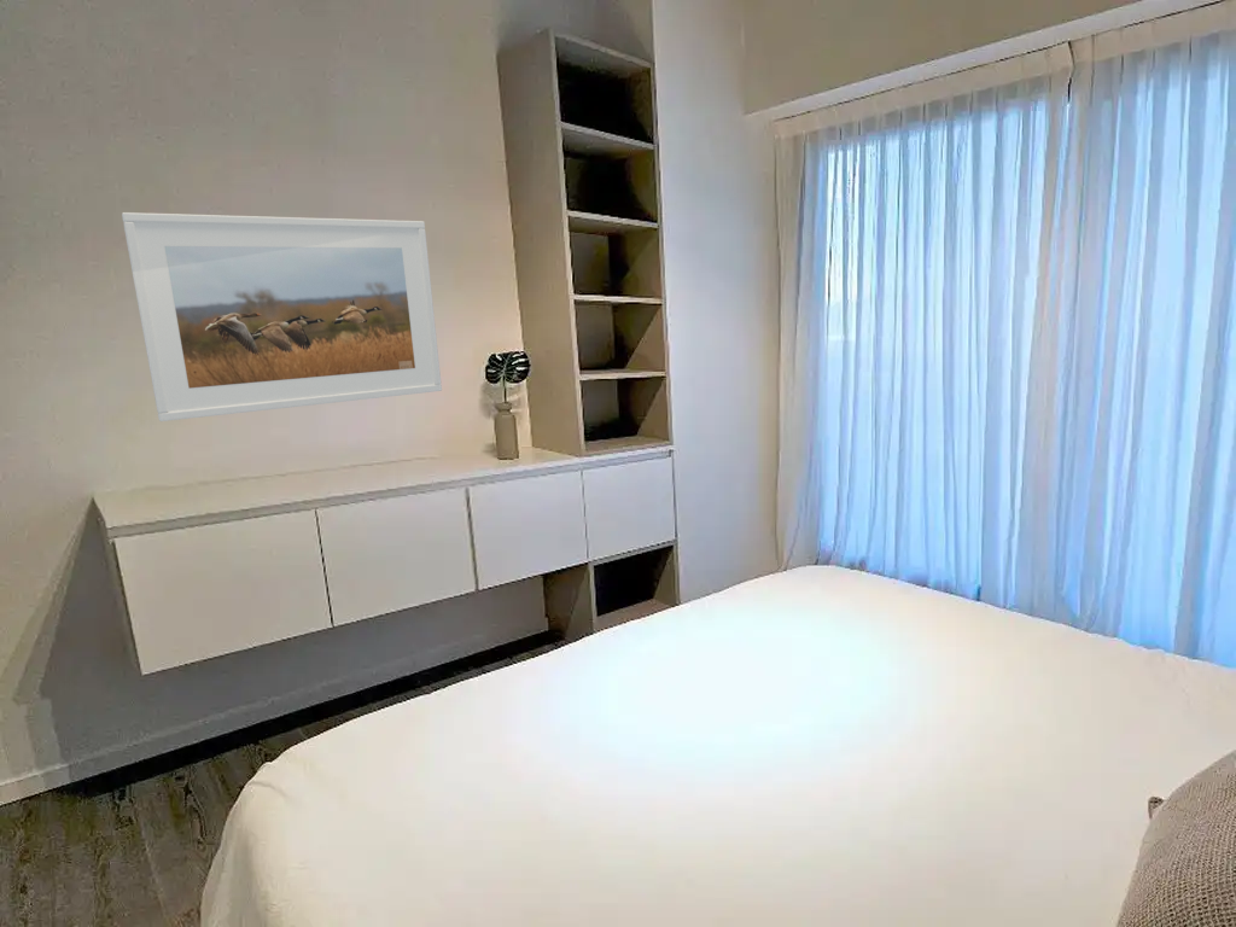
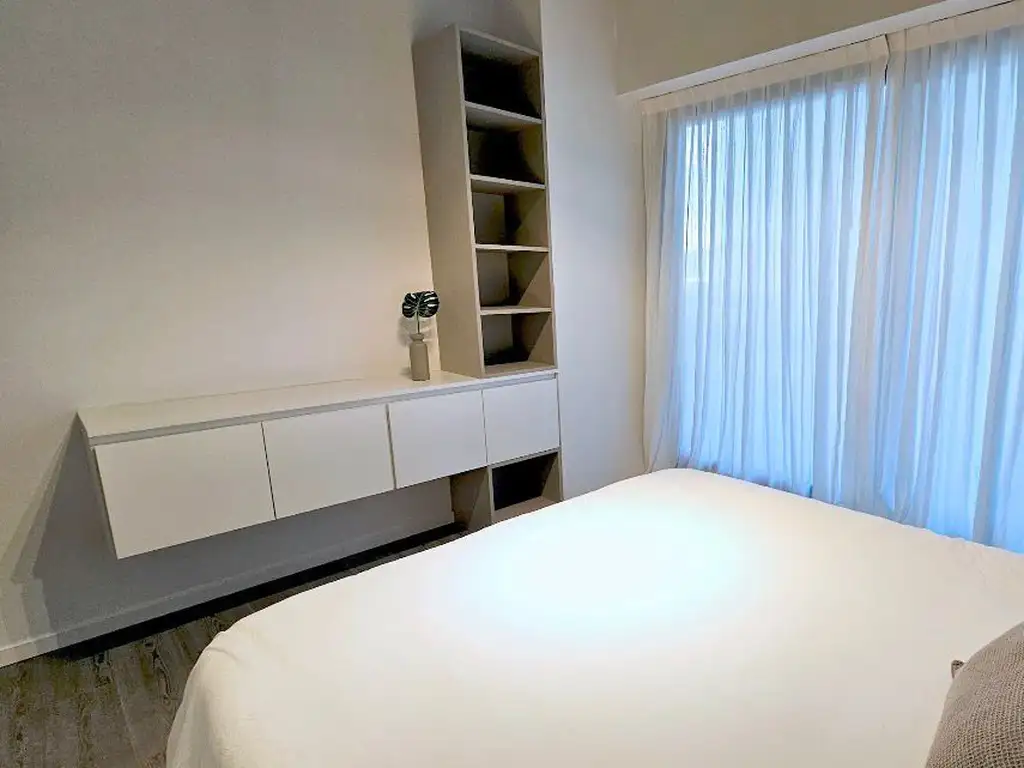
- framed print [121,211,443,422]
